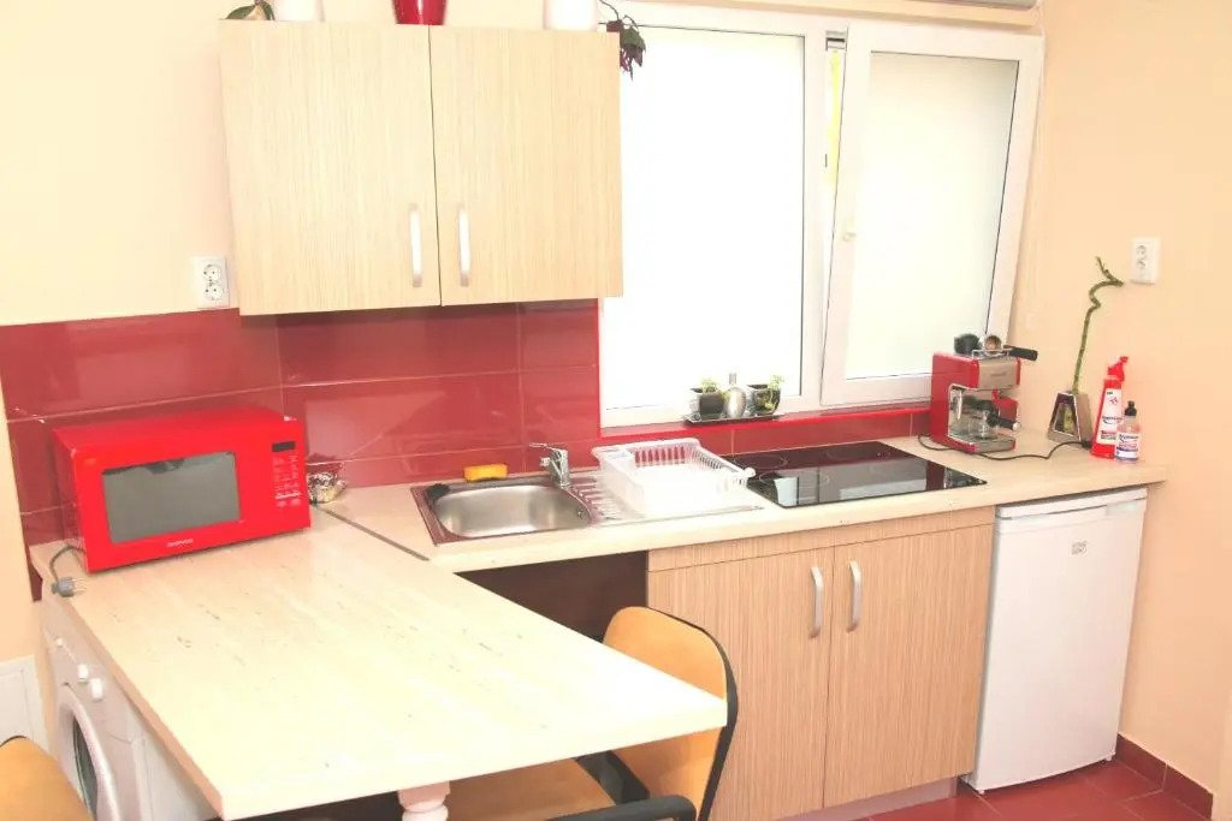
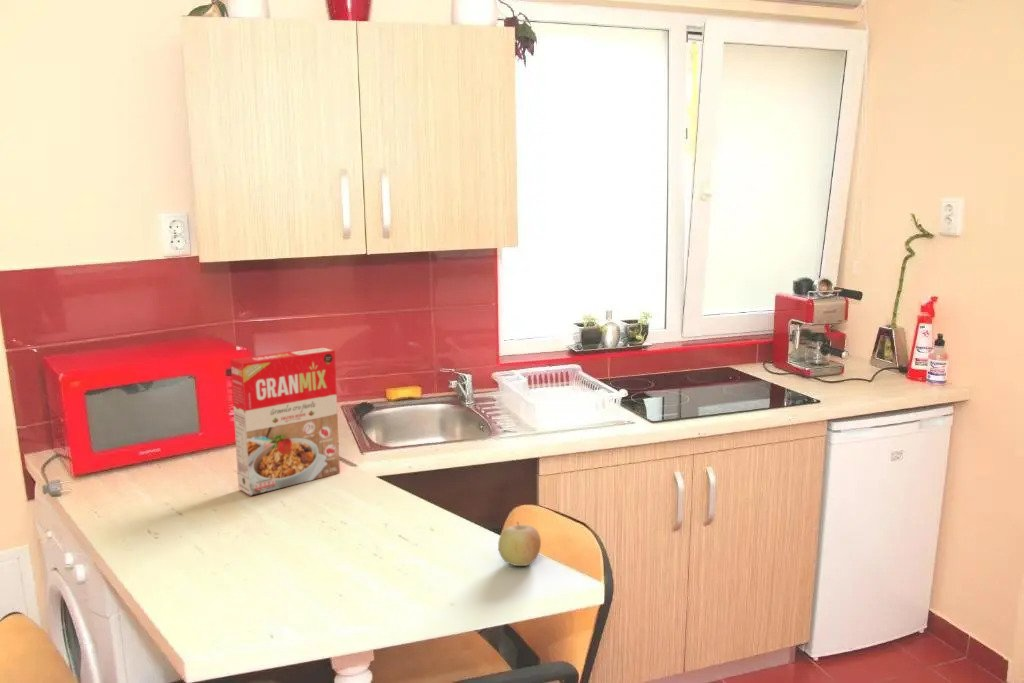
+ fruit [497,520,542,567]
+ cereal box [230,346,341,497]
